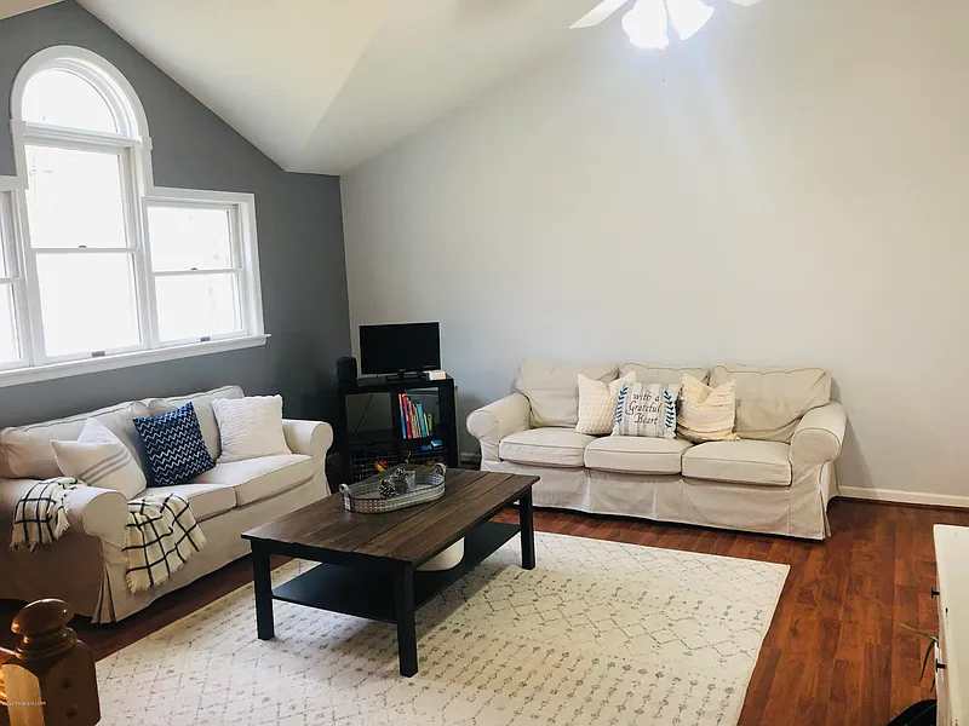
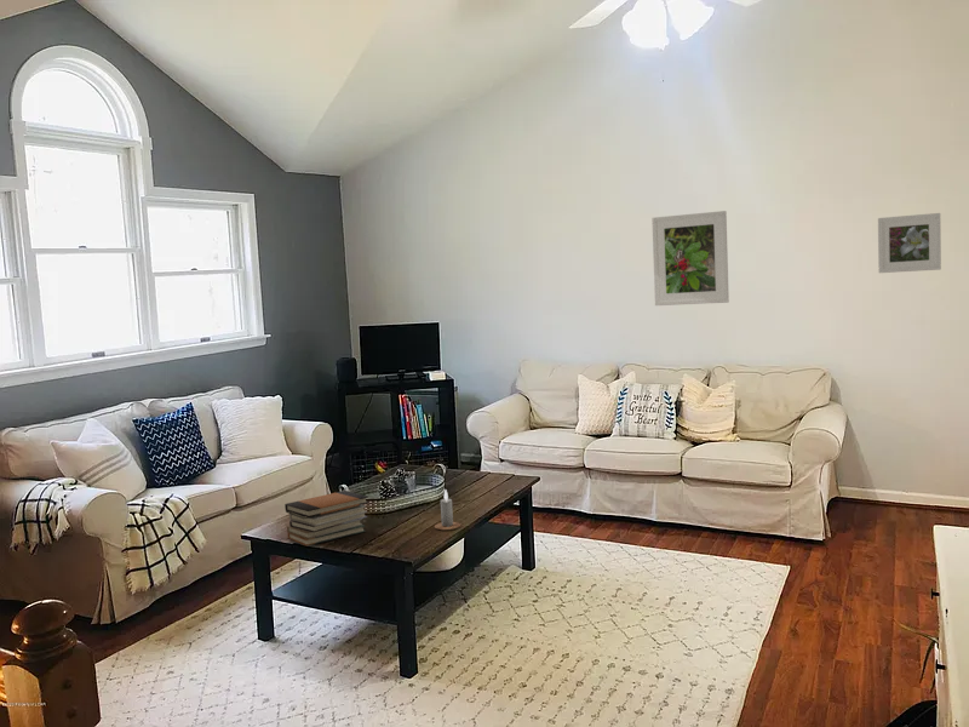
+ candle [434,488,461,531]
+ book stack [283,490,369,546]
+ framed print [650,210,730,307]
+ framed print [877,212,942,274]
